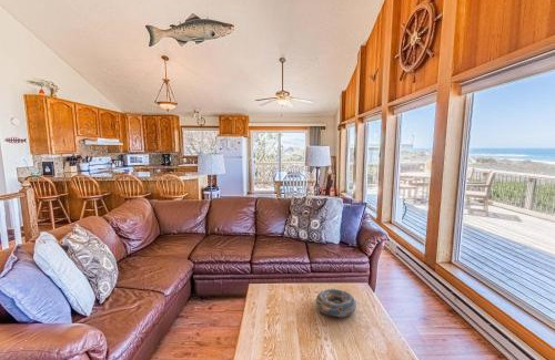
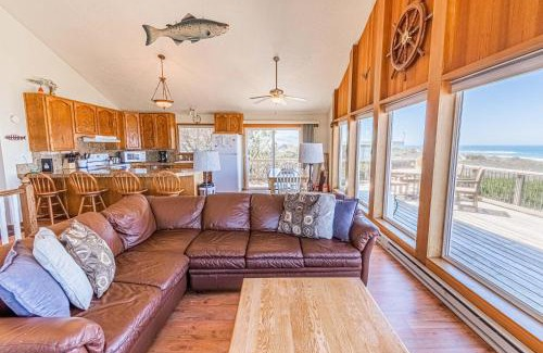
- decorative bowl [314,288,357,319]
